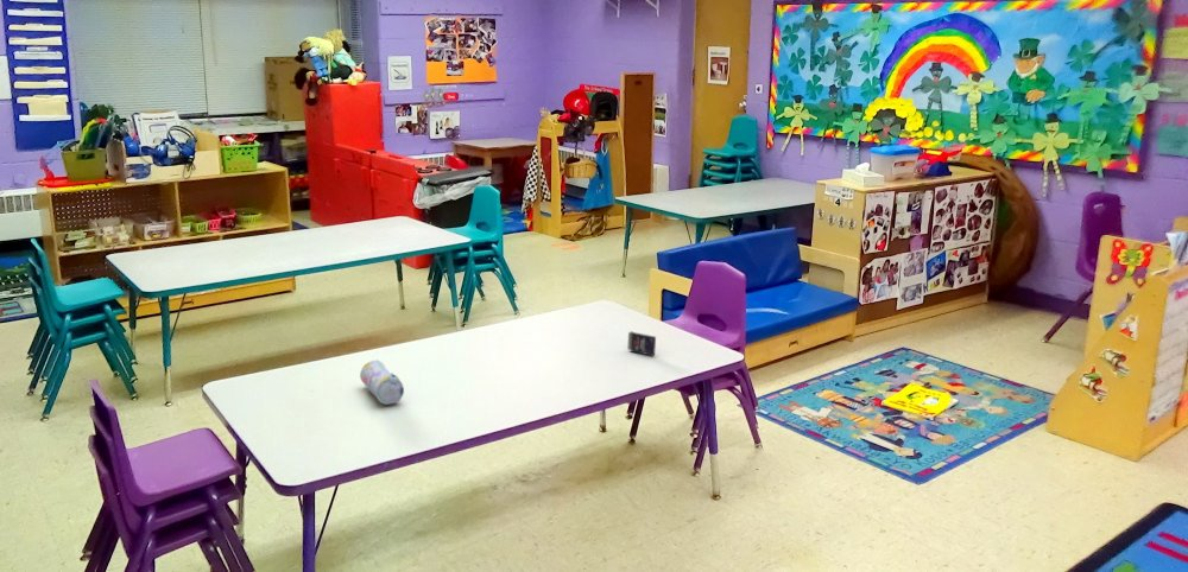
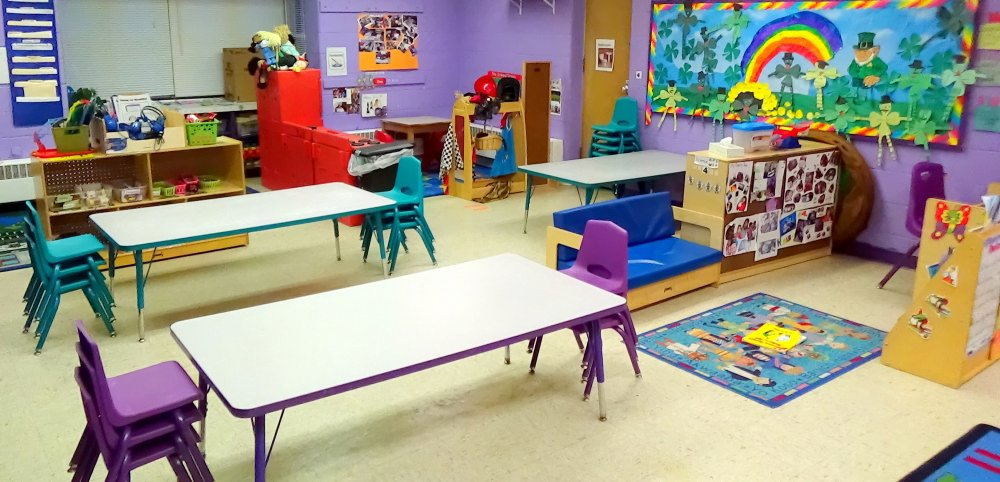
- pencil case [359,358,405,406]
- crayon box [626,330,657,357]
